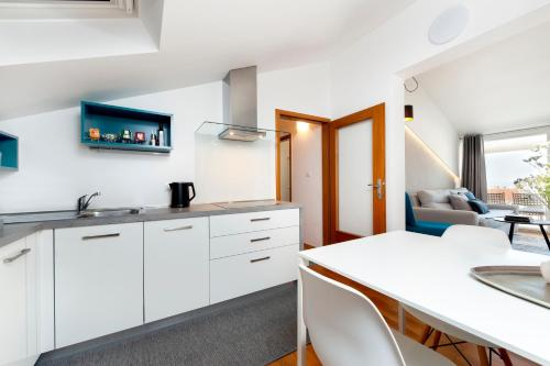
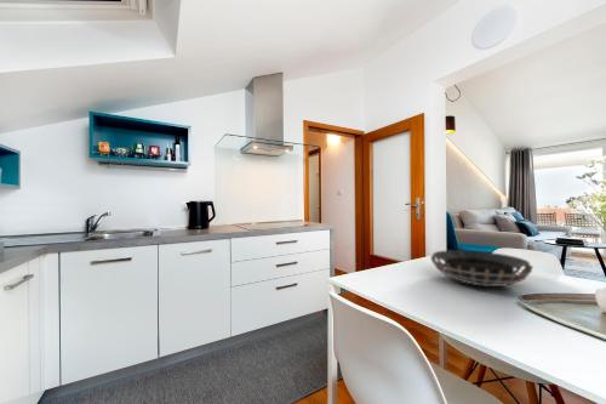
+ decorative bowl [429,249,534,288]
